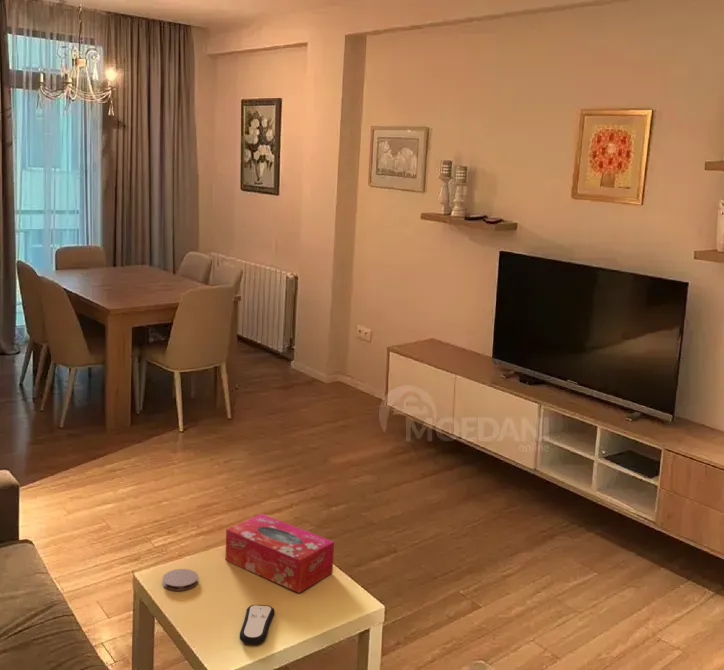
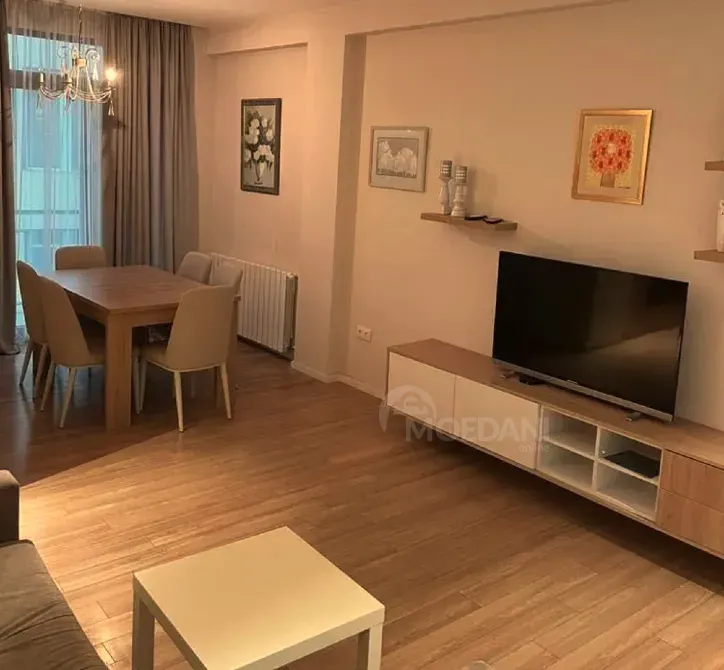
- tissue box [225,513,335,594]
- remote control [239,604,276,645]
- coaster [162,568,199,592]
